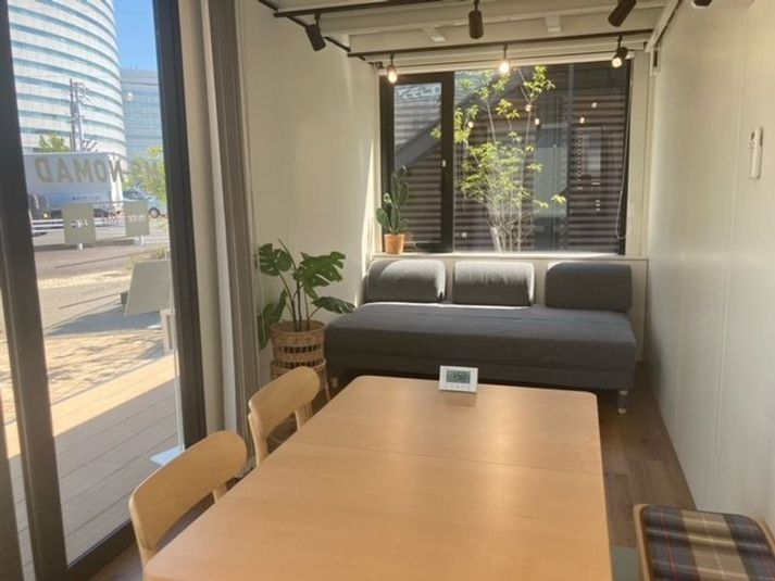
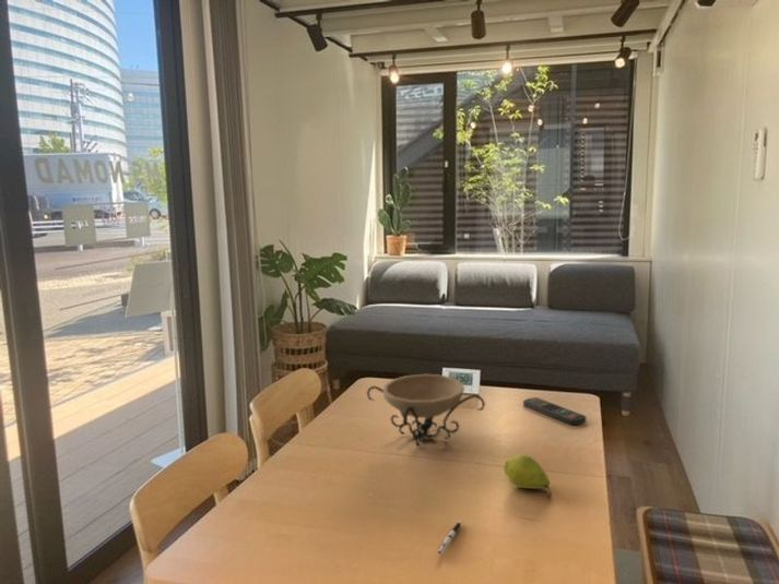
+ pen [437,520,463,556]
+ decorative bowl [366,373,486,448]
+ fruit [503,453,553,498]
+ remote control [522,396,587,426]
